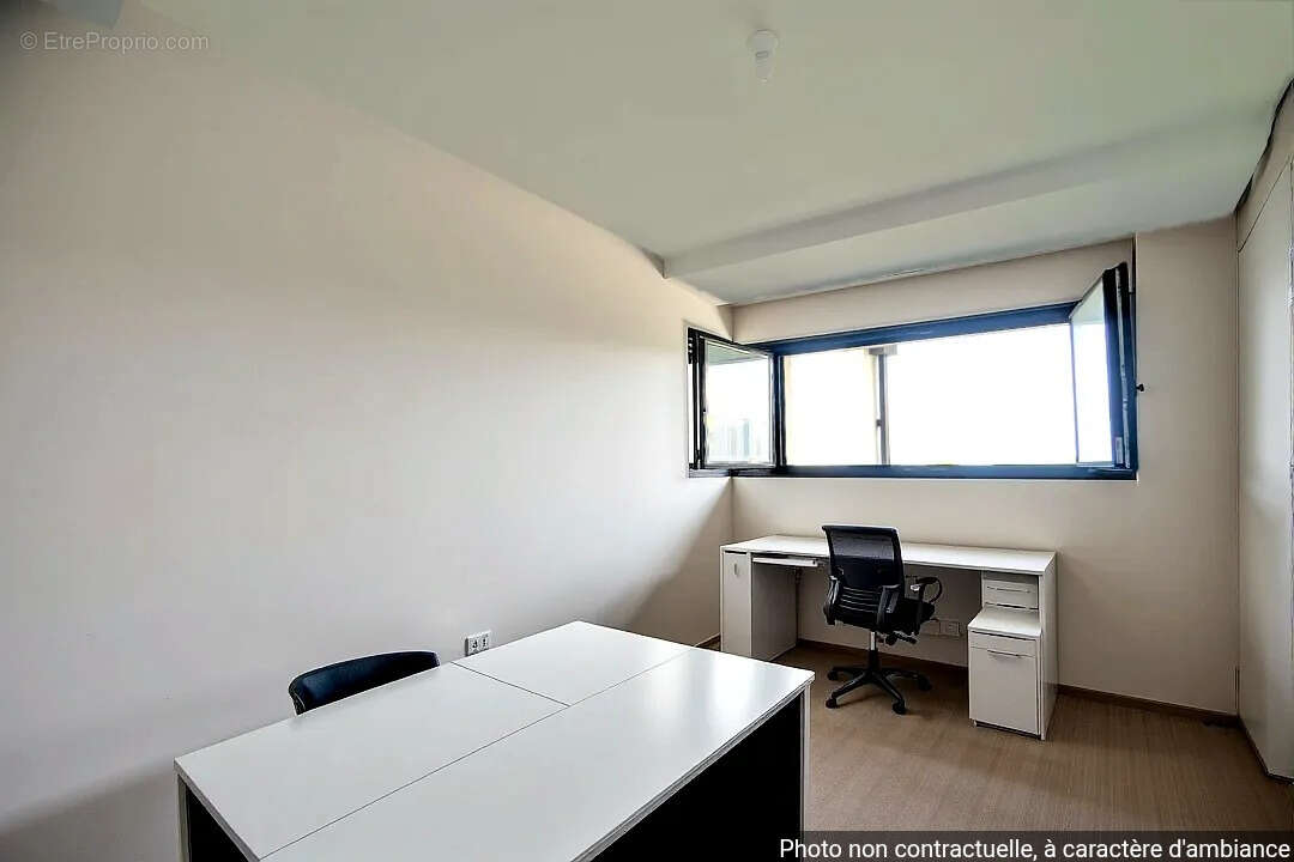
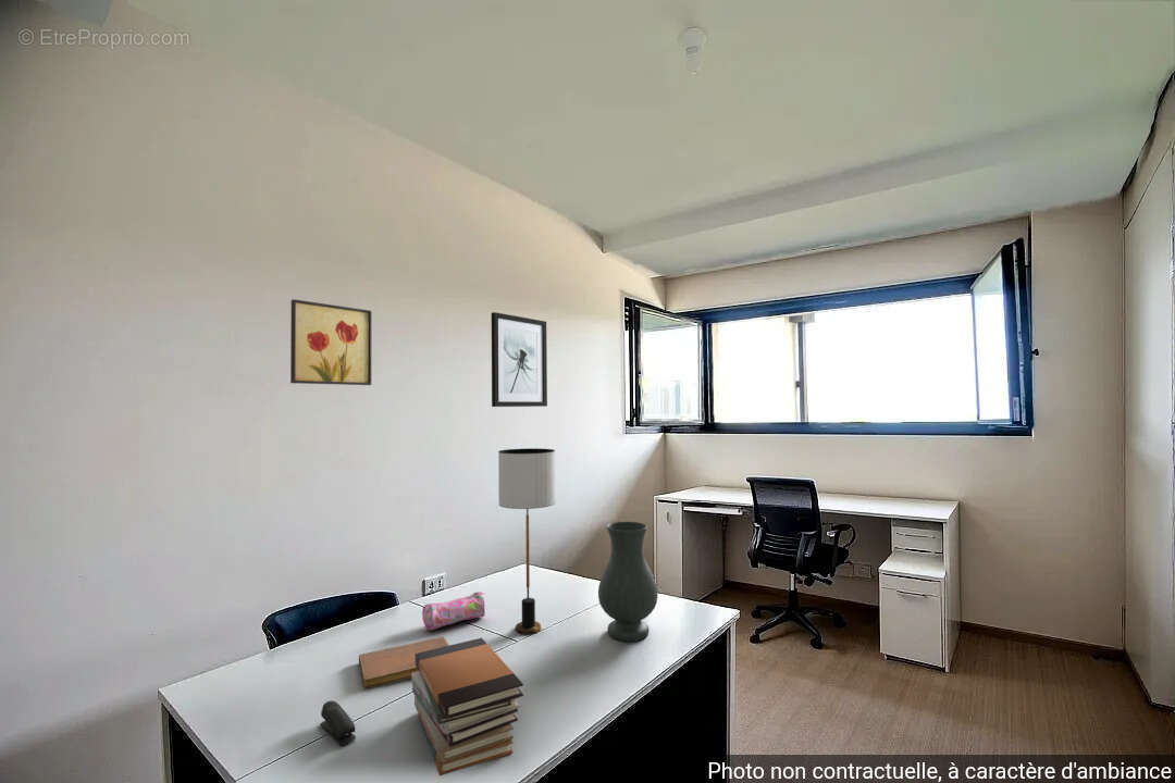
+ wall art [289,298,373,386]
+ pencil case [421,591,486,632]
+ table lamp [497,447,557,635]
+ book stack [410,637,524,776]
+ notebook [358,635,449,689]
+ stapler [320,699,357,746]
+ wall art [491,311,548,408]
+ vase [597,521,658,643]
